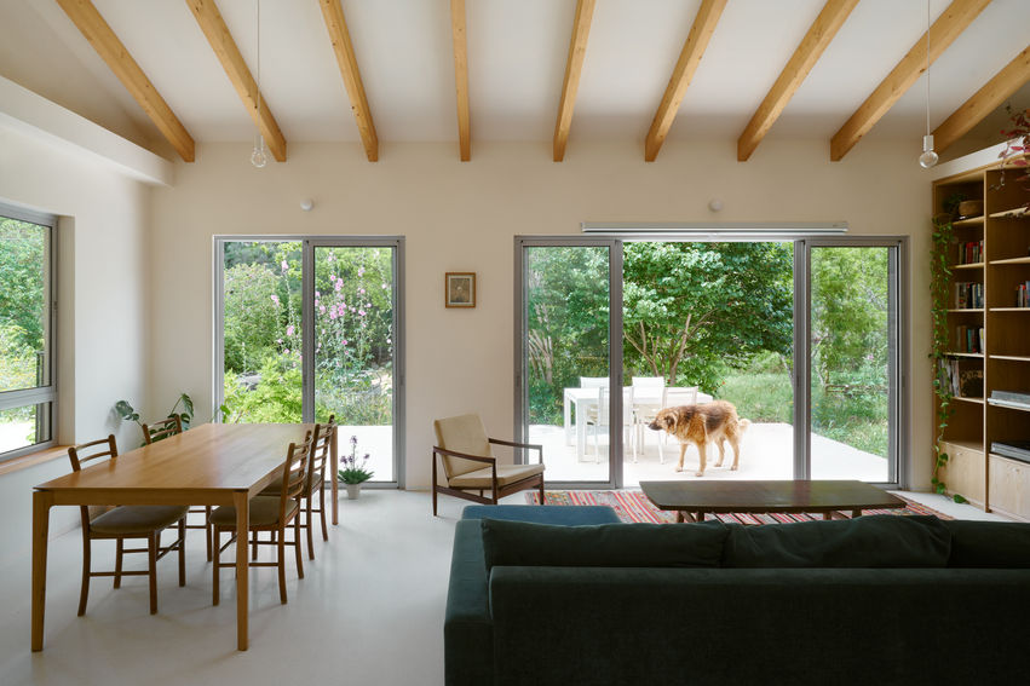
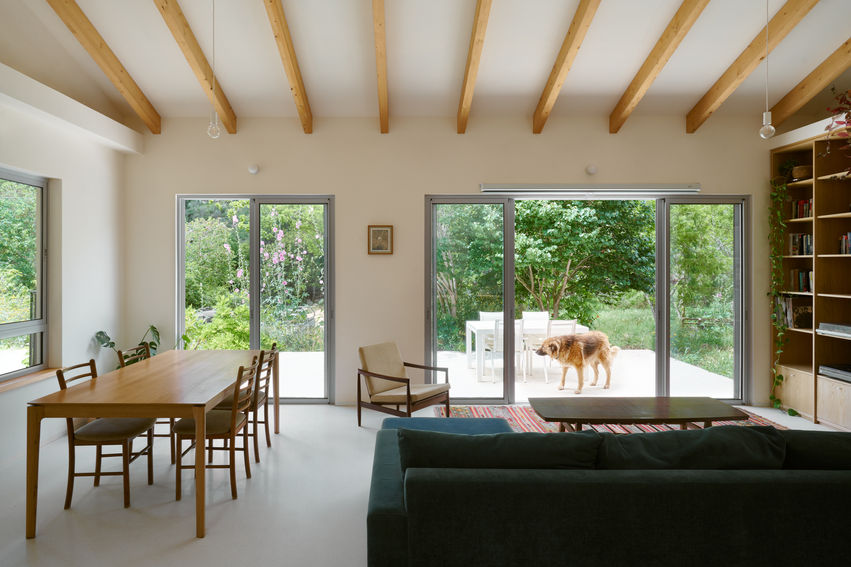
- potted plant [336,434,375,500]
